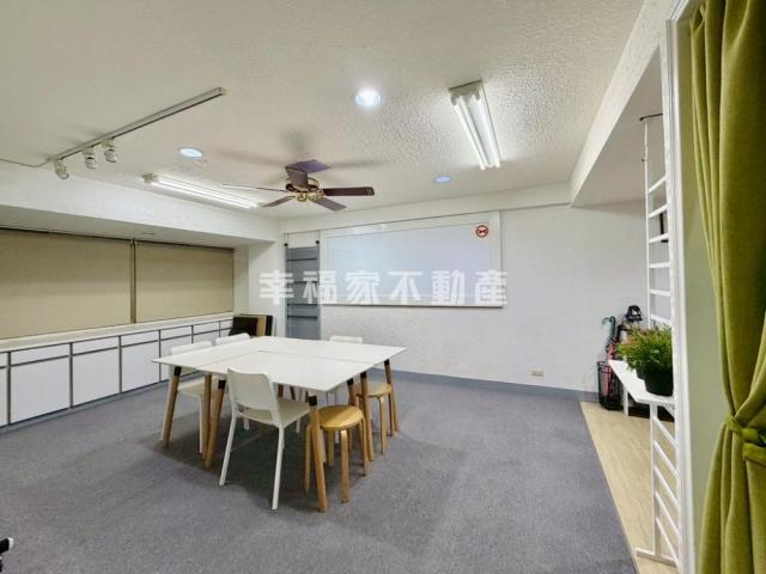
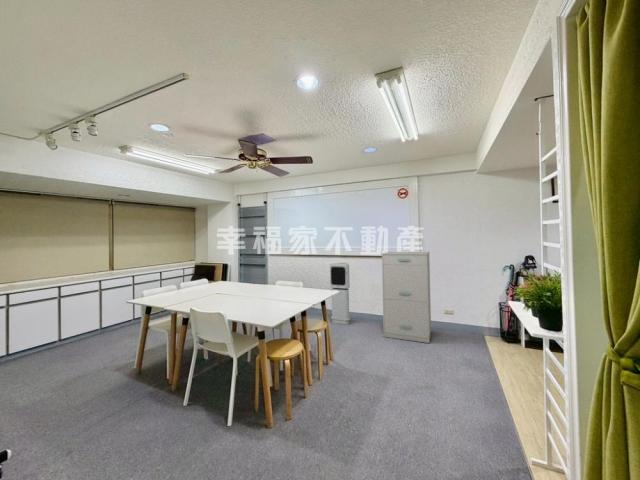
+ air purifier [329,262,351,325]
+ filing cabinet [381,251,432,344]
